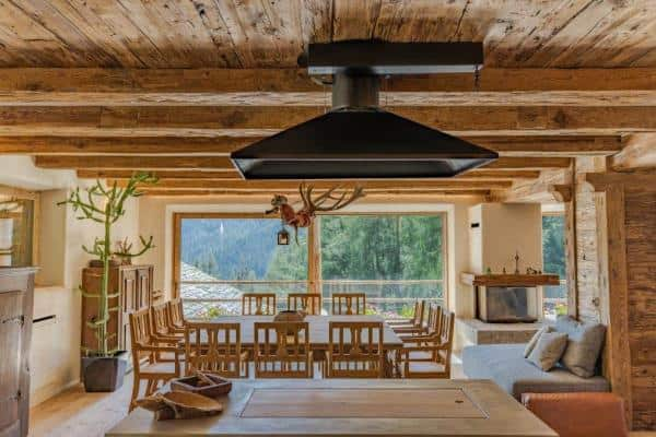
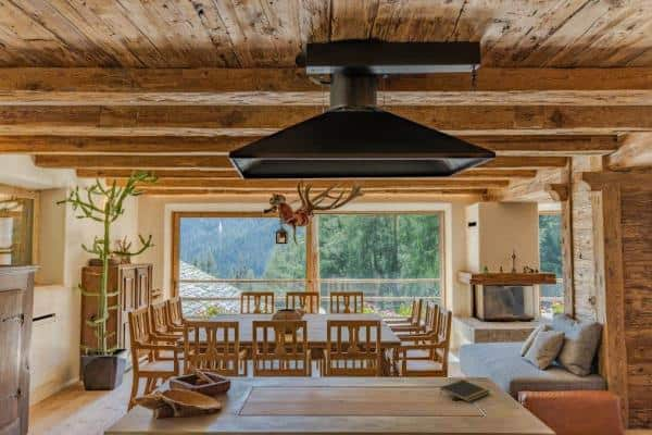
+ notepad [439,378,491,403]
